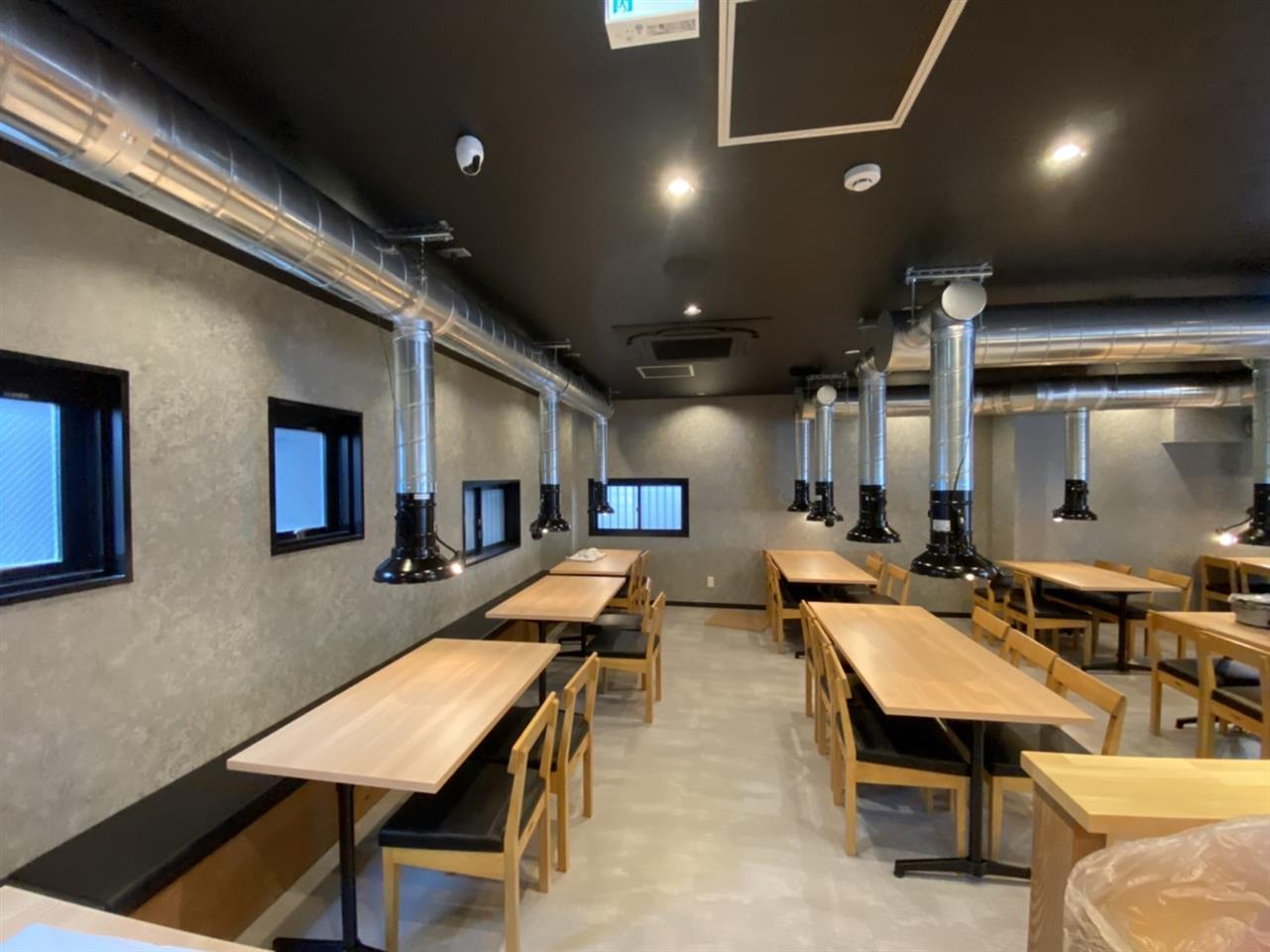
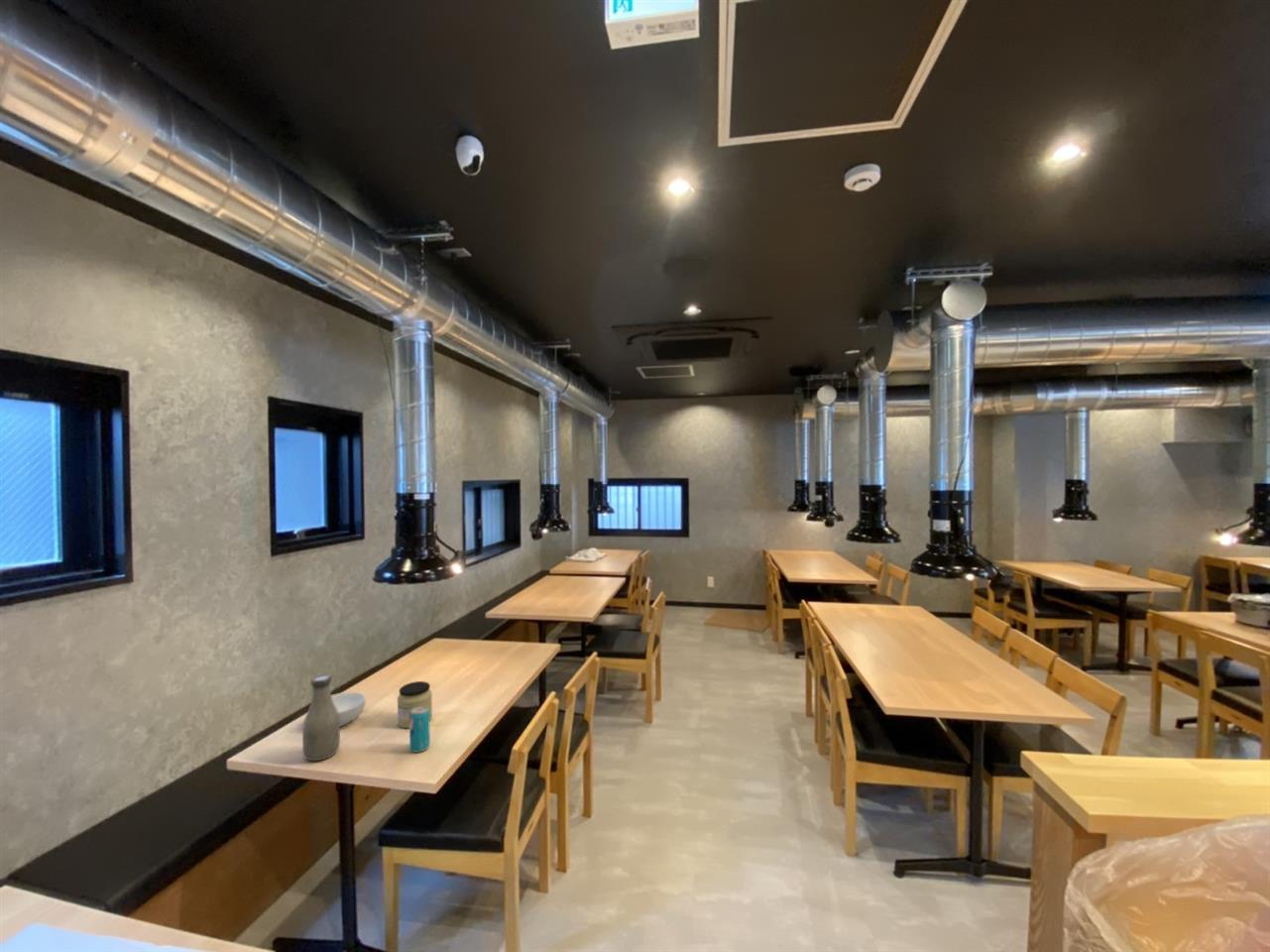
+ jar [397,680,433,729]
+ beverage can [408,706,431,754]
+ cereal bowl [331,691,367,727]
+ bottle [301,673,341,762]
